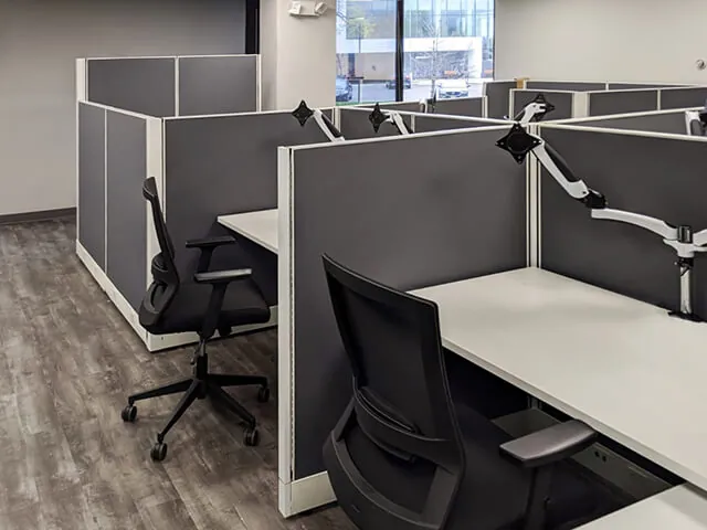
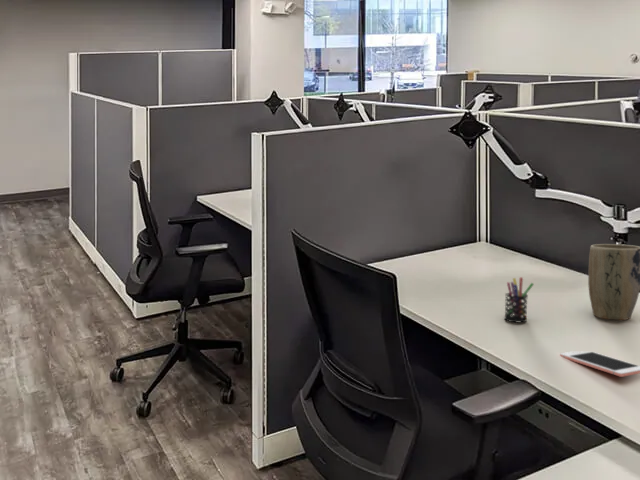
+ pen holder [503,276,535,323]
+ cell phone [559,350,640,378]
+ plant pot [587,243,640,321]
